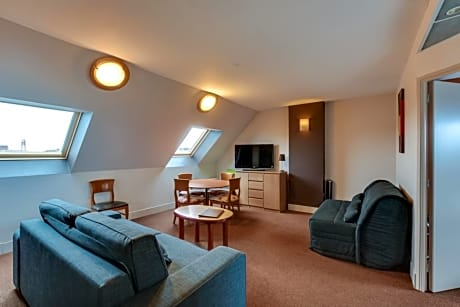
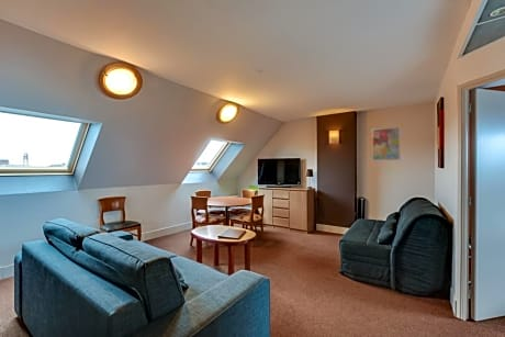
+ wall art [371,126,401,161]
